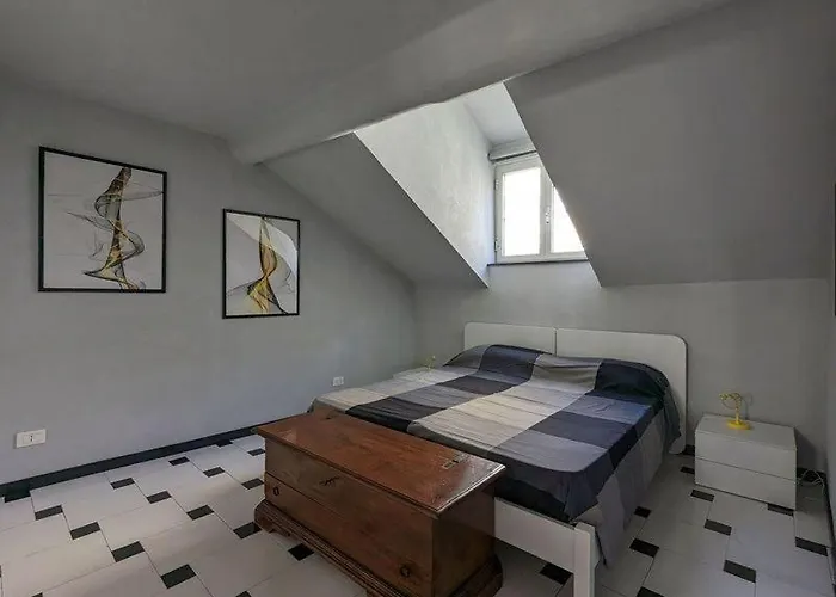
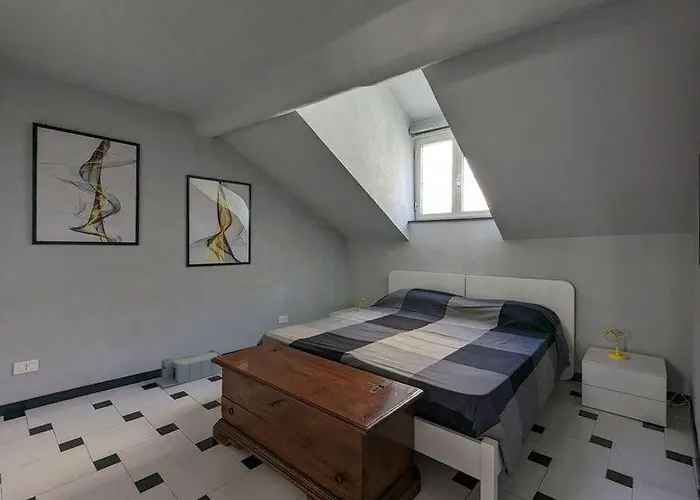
+ storage bin [153,349,224,389]
